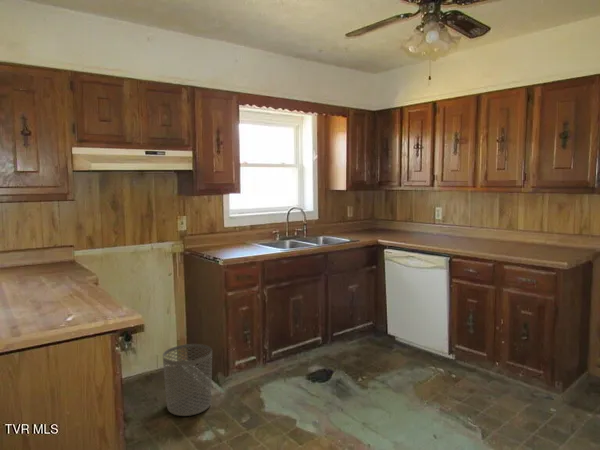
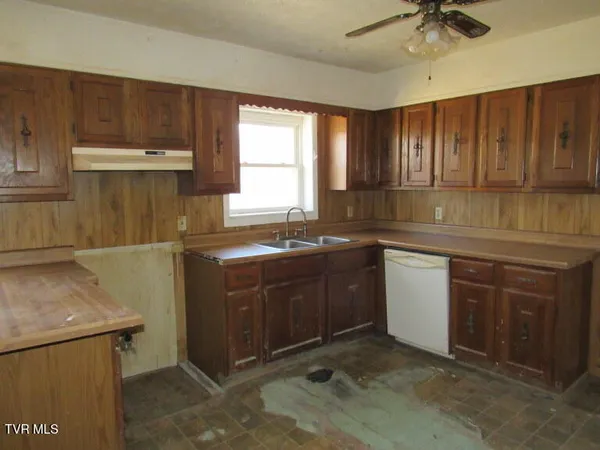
- waste bin [162,343,213,417]
